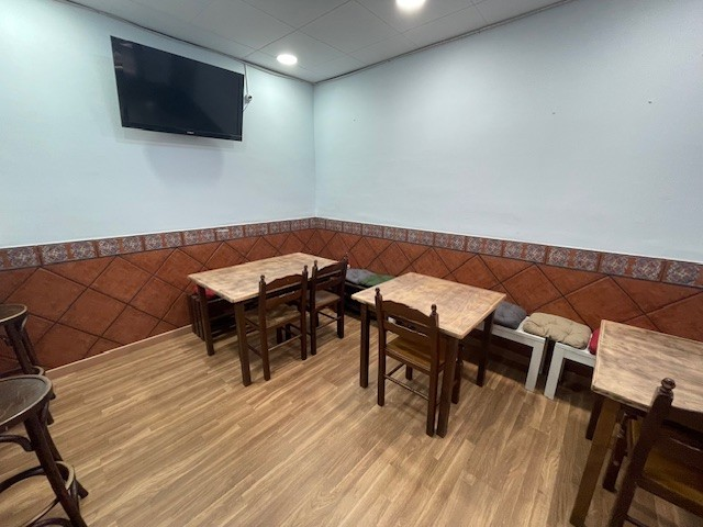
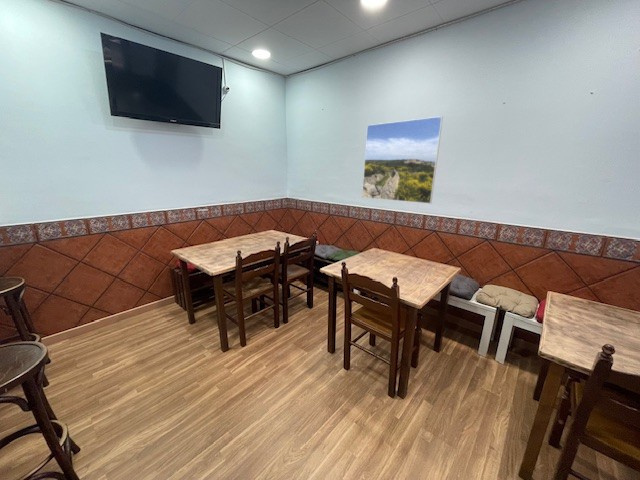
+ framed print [361,115,444,205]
